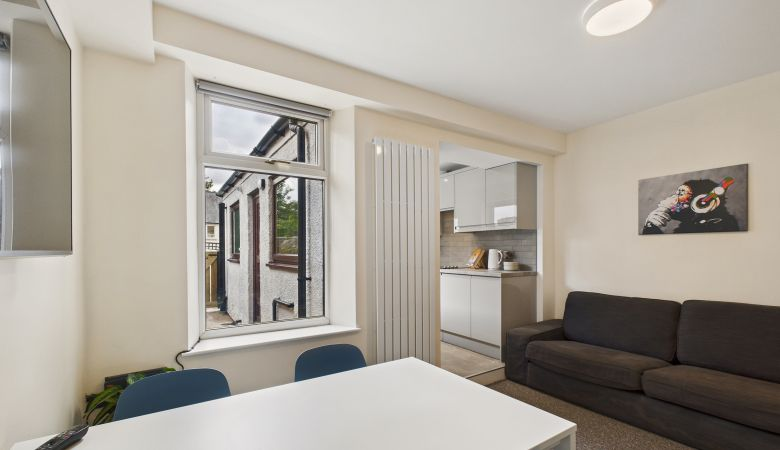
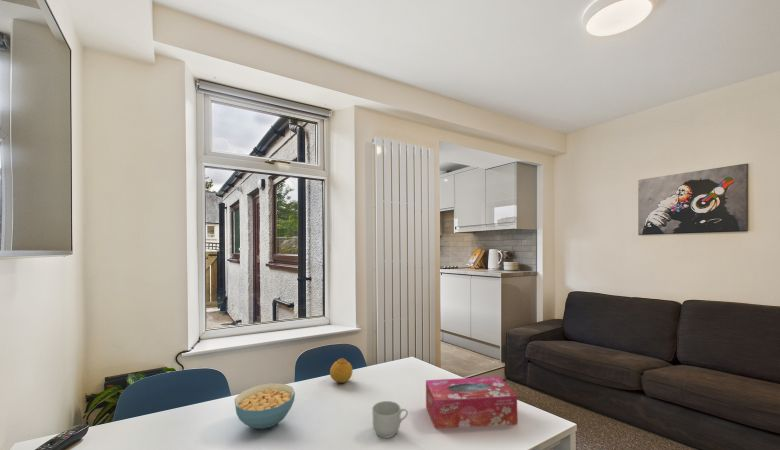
+ cereal bowl [233,382,296,430]
+ tissue box [425,376,518,430]
+ fruit [329,357,354,384]
+ mug [371,400,409,439]
